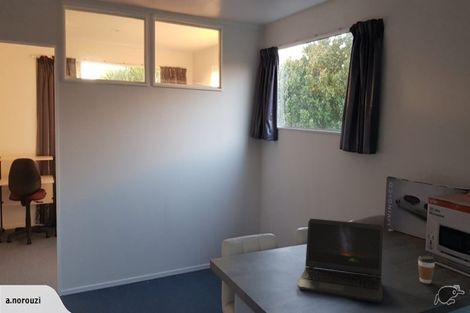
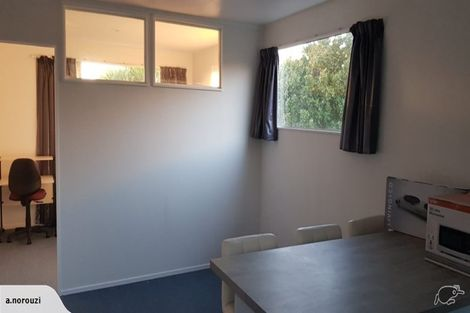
- laptop computer [296,218,384,304]
- coffee cup [417,254,436,284]
